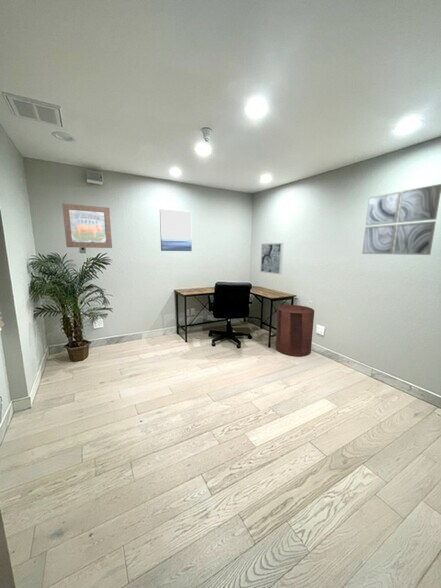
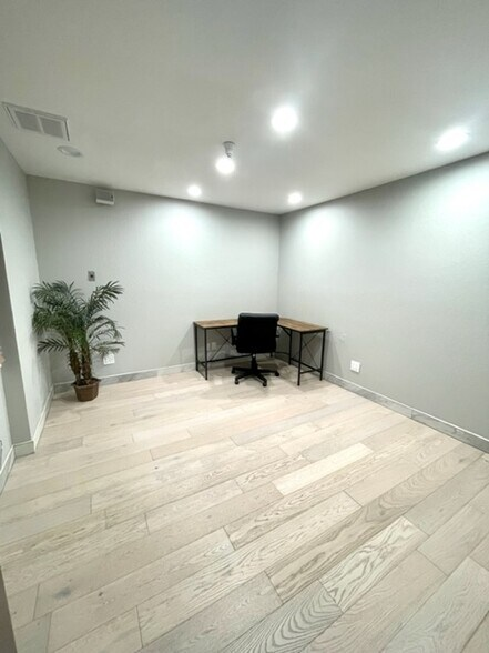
- wall art [361,183,441,256]
- wall art [61,203,113,249]
- wall art [259,242,284,276]
- wall art [159,208,193,252]
- trash can [274,304,315,357]
